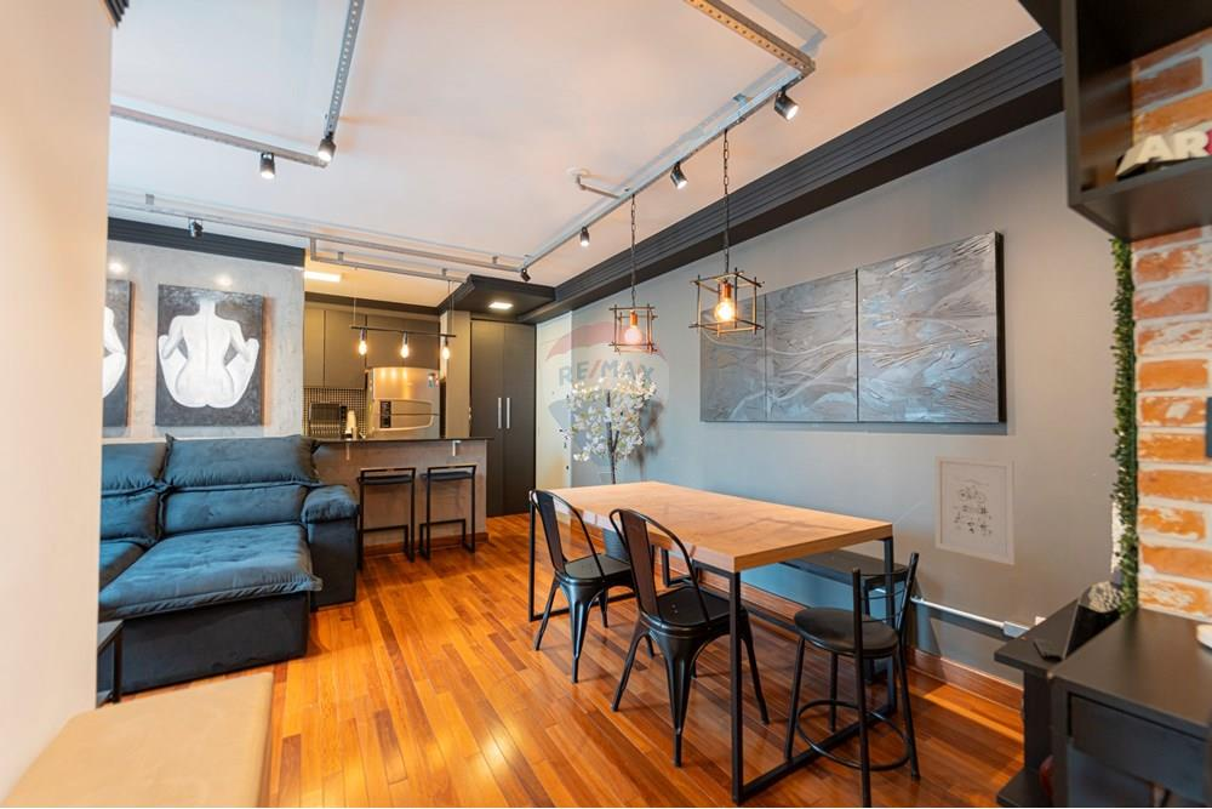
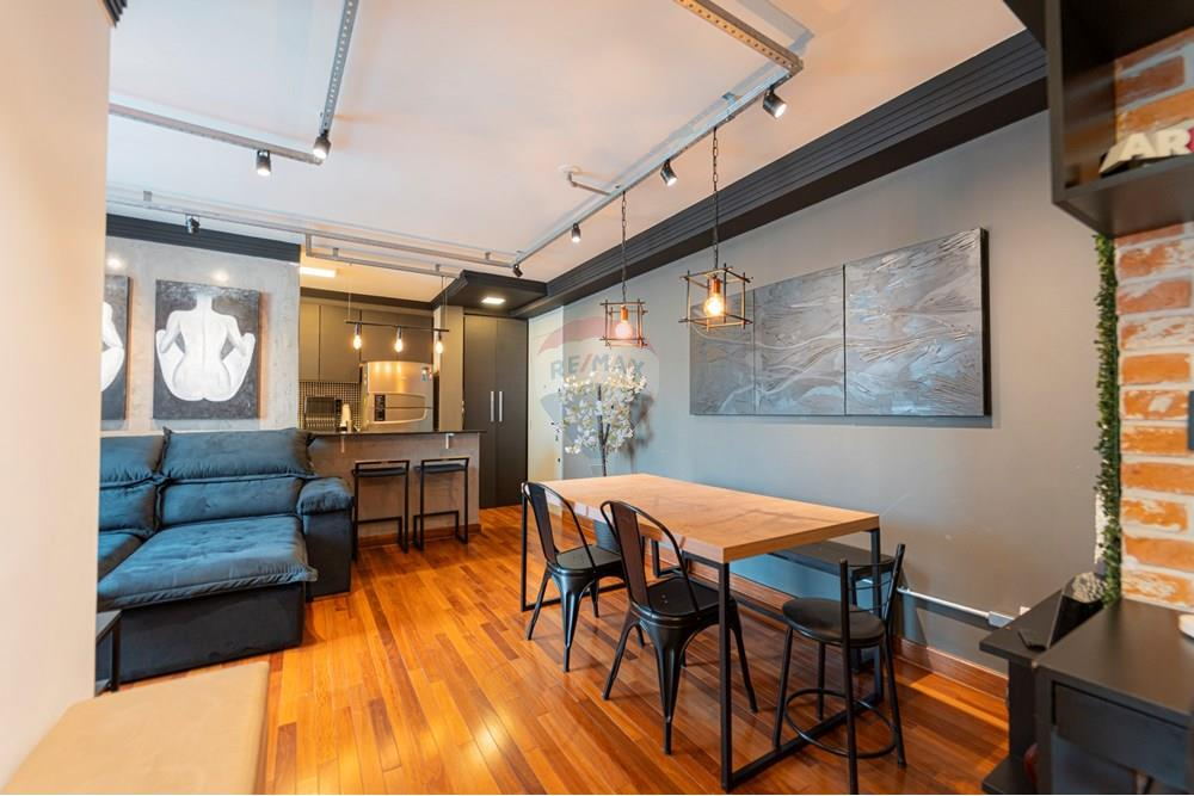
- wall art [933,455,1016,566]
